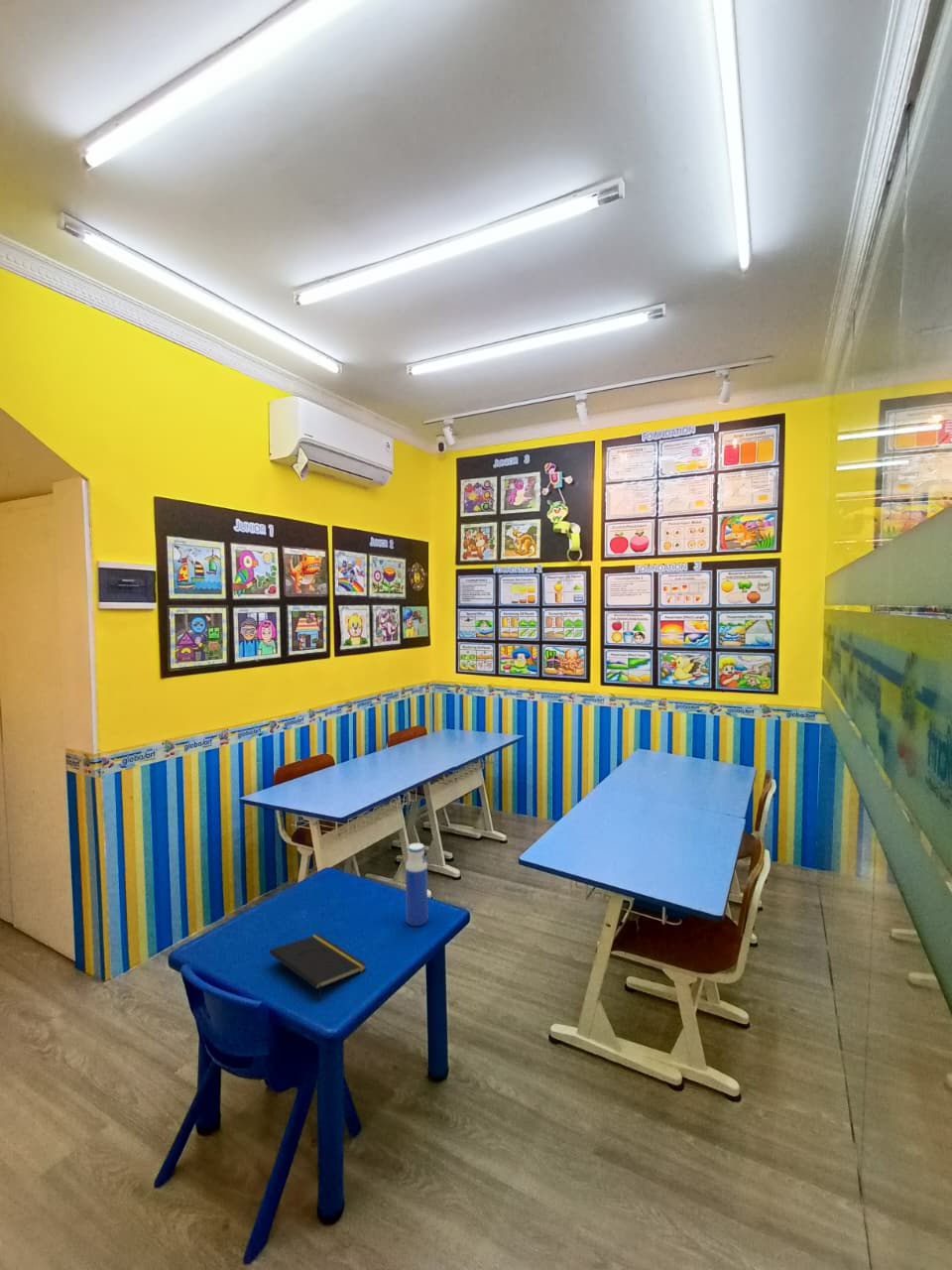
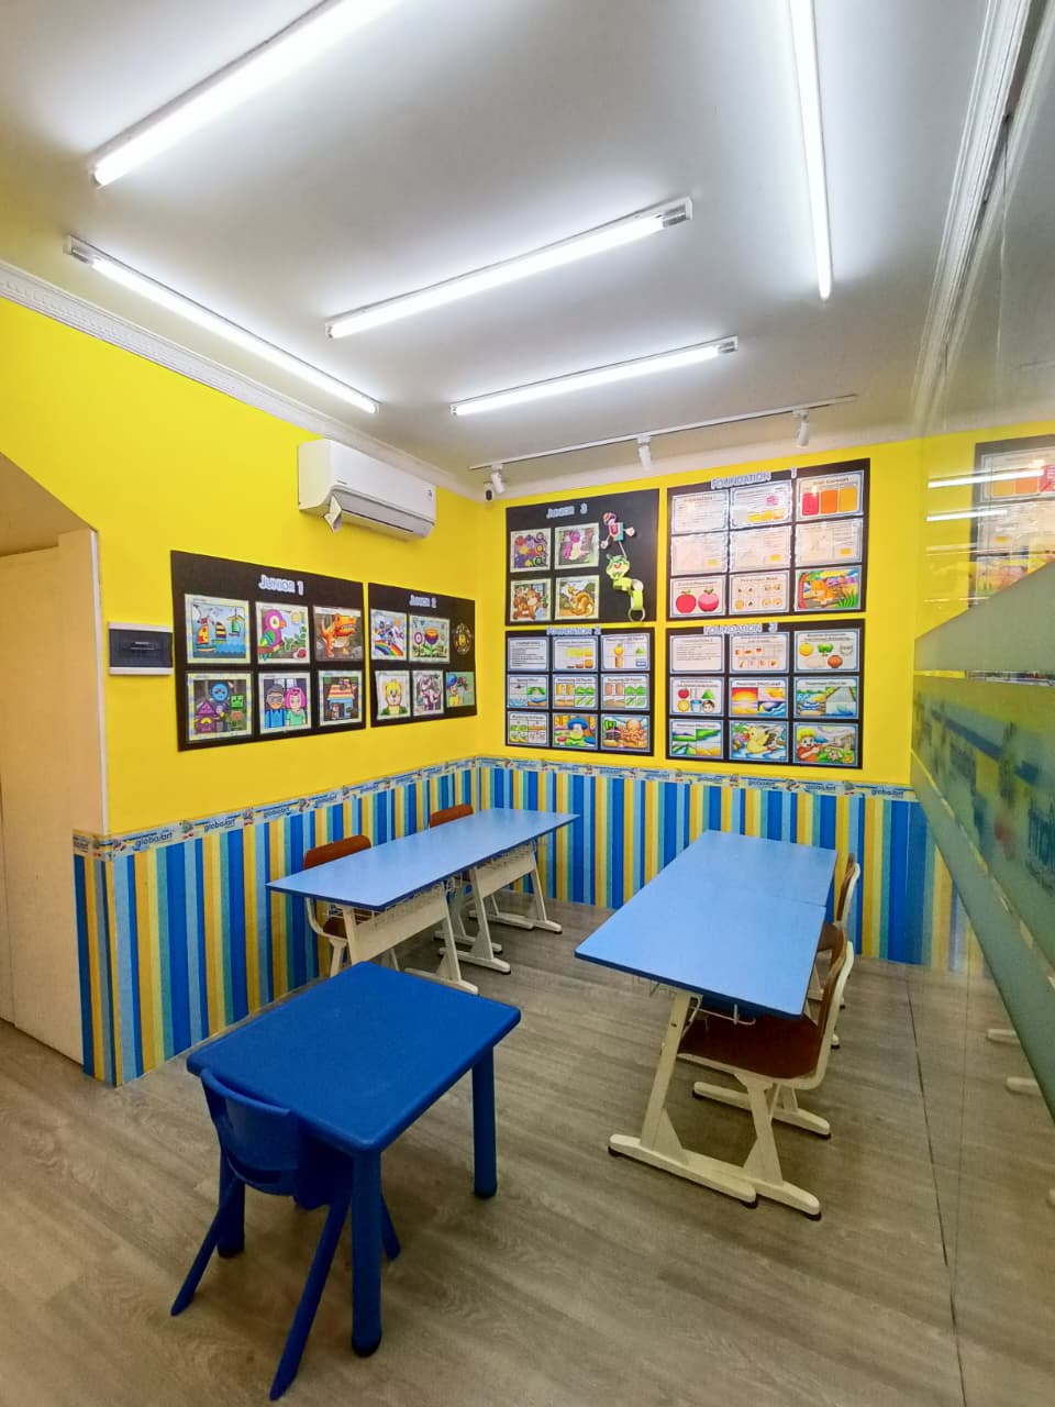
- notepad [269,934,367,1003]
- water bottle [405,842,428,927]
